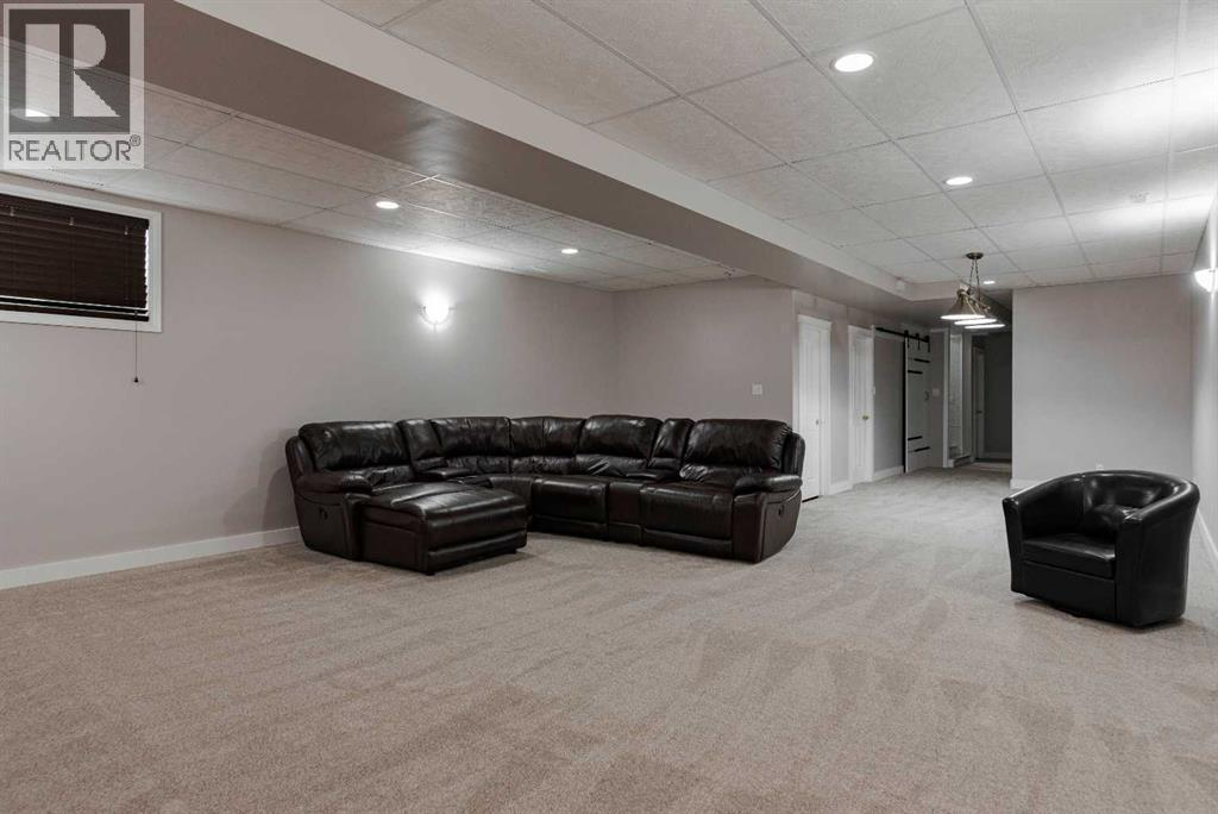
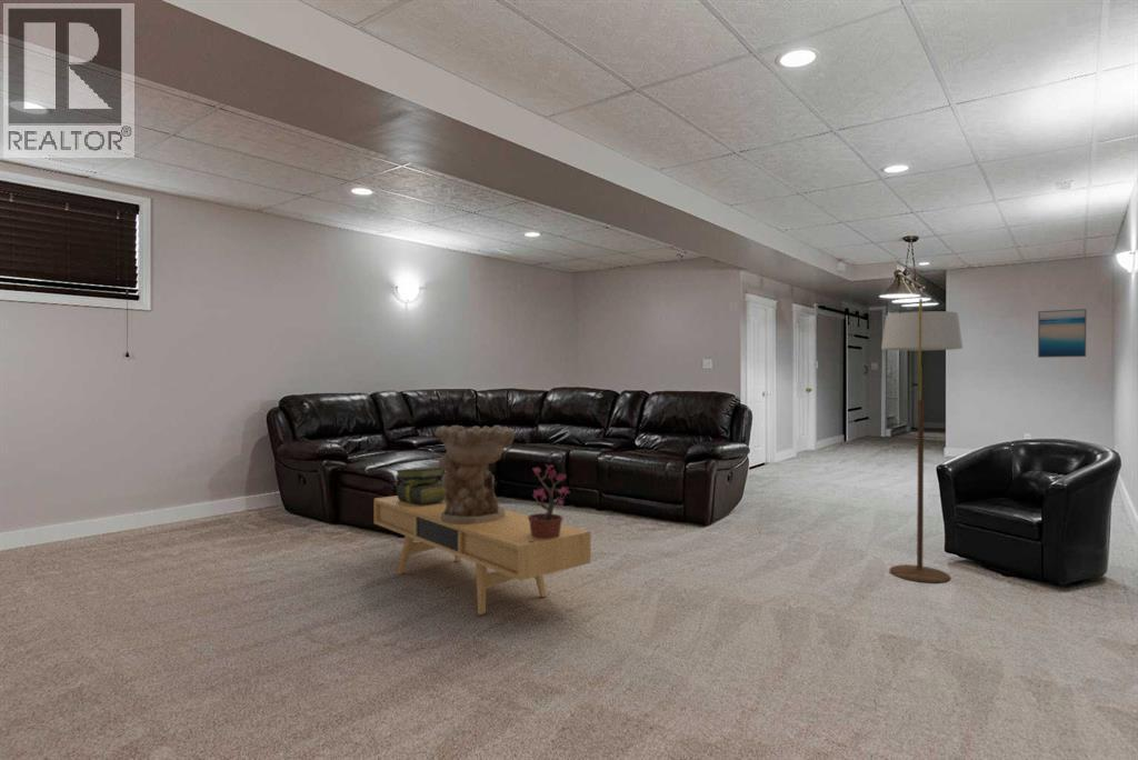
+ floor lamp [880,298,964,584]
+ potted plant [528,463,570,541]
+ wall art [1037,308,1088,359]
+ stack of books [395,466,447,503]
+ tv console [373,494,591,616]
+ decorative bowl [433,424,516,524]
